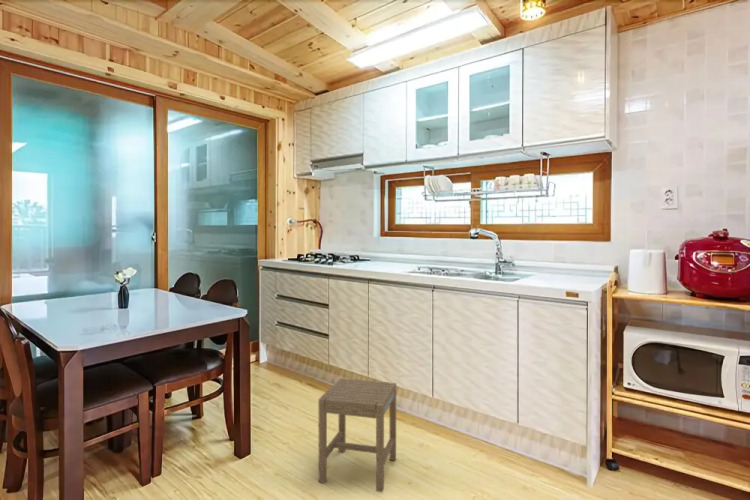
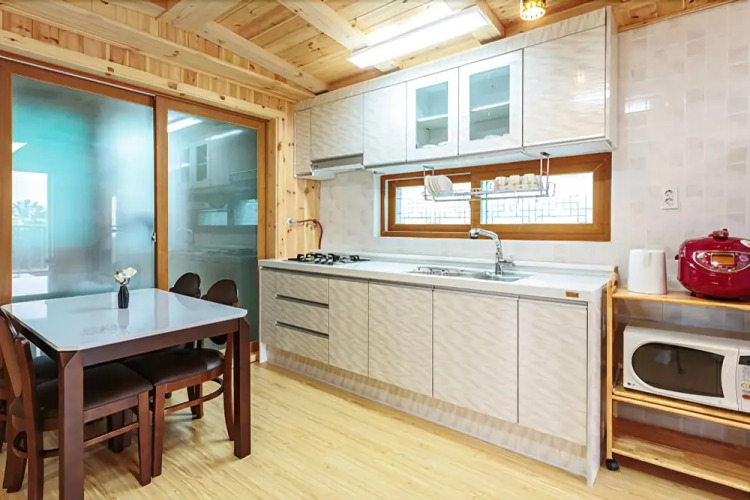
- stool [318,377,397,493]
